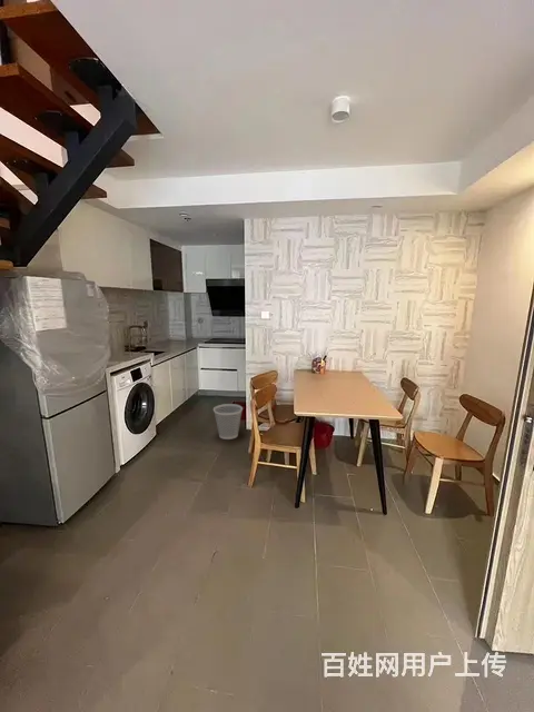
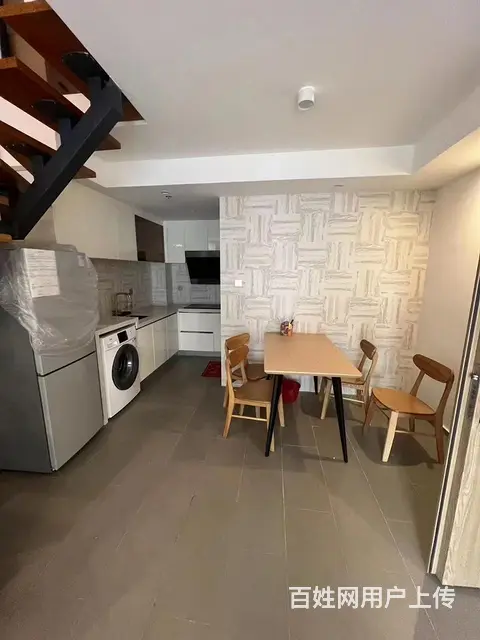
- wastebasket [212,403,244,441]
